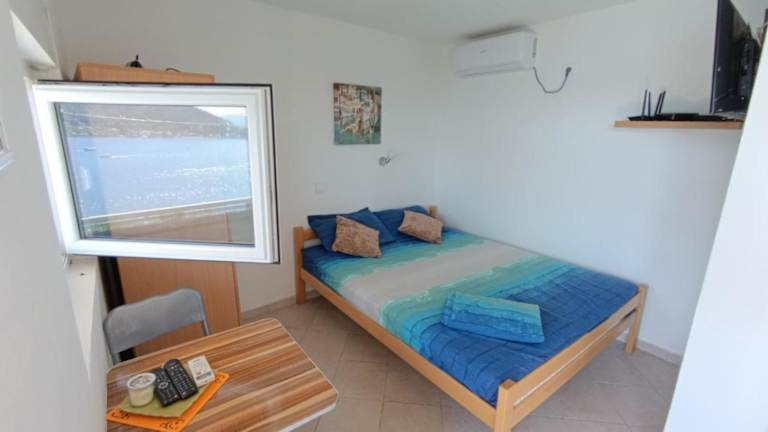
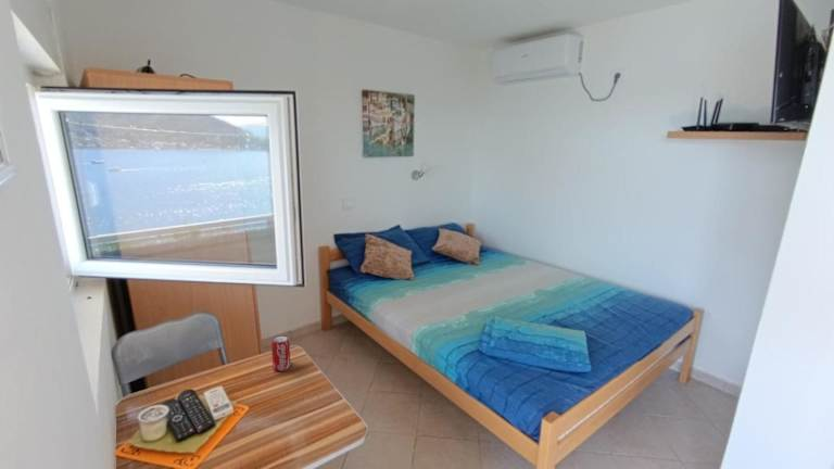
+ beverage can [270,334,292,372]
